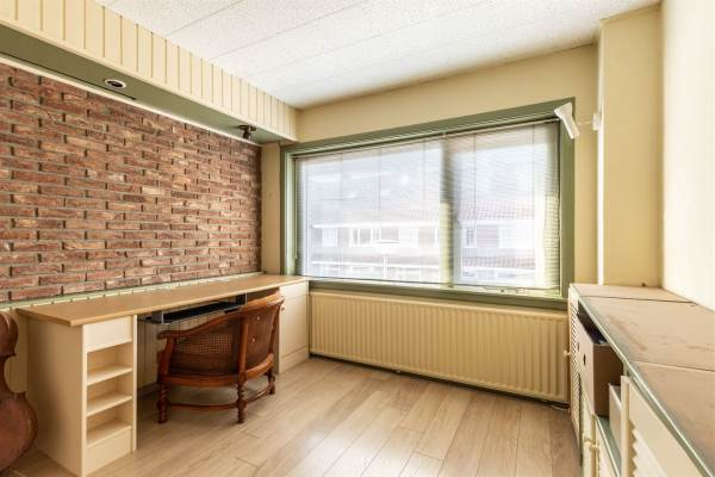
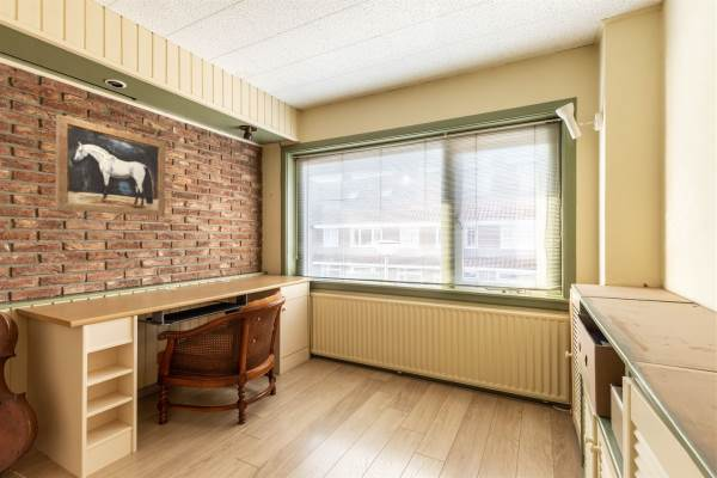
+ wall art [54,114,166,217]
